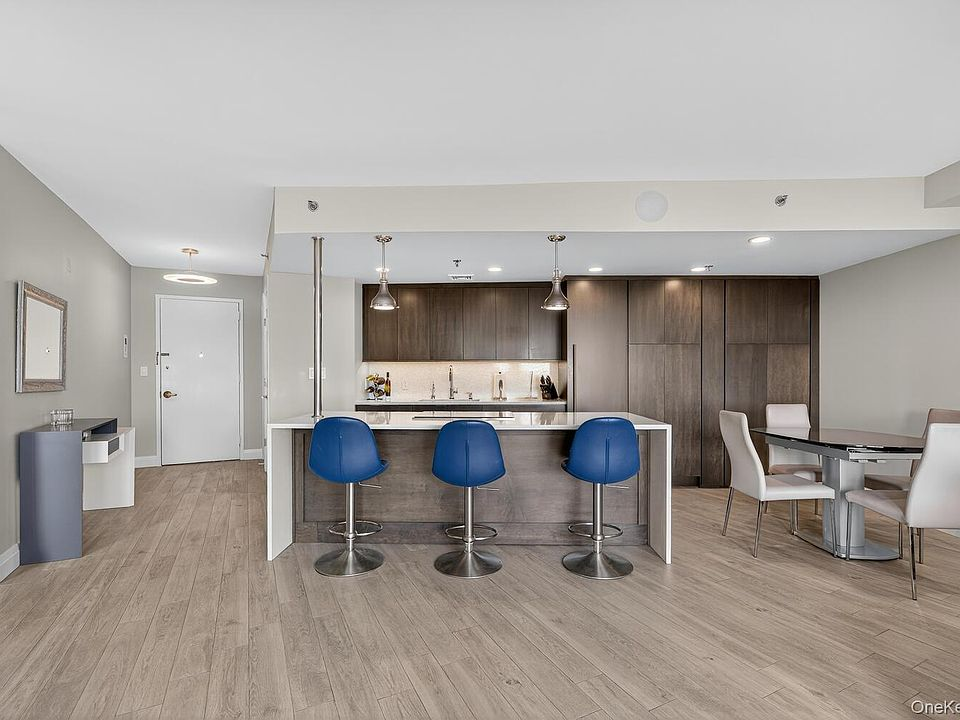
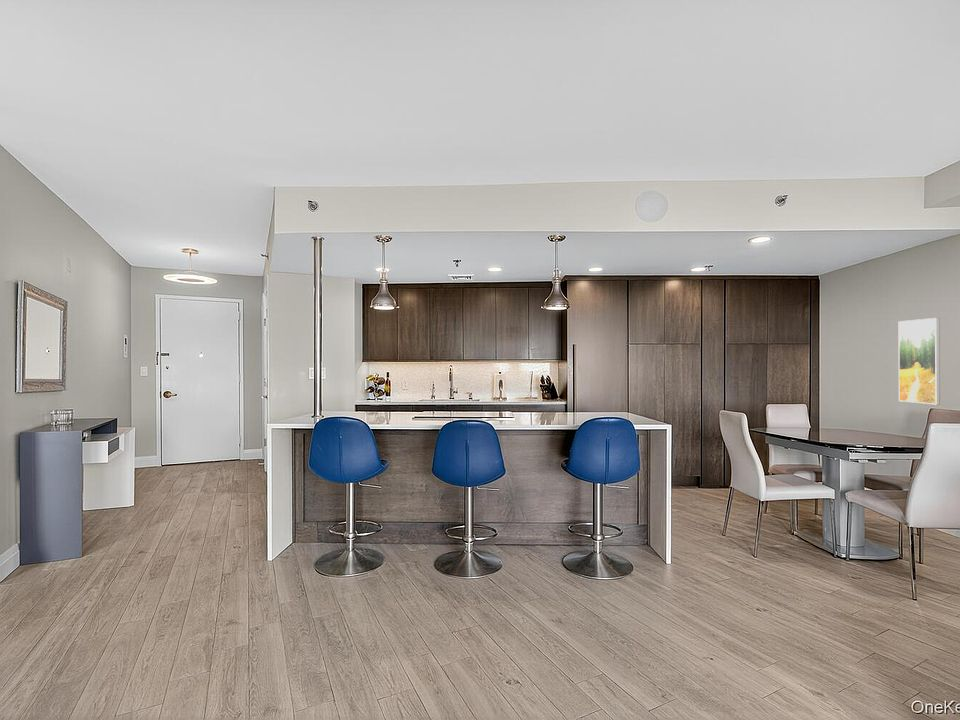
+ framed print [898,317,941,406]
